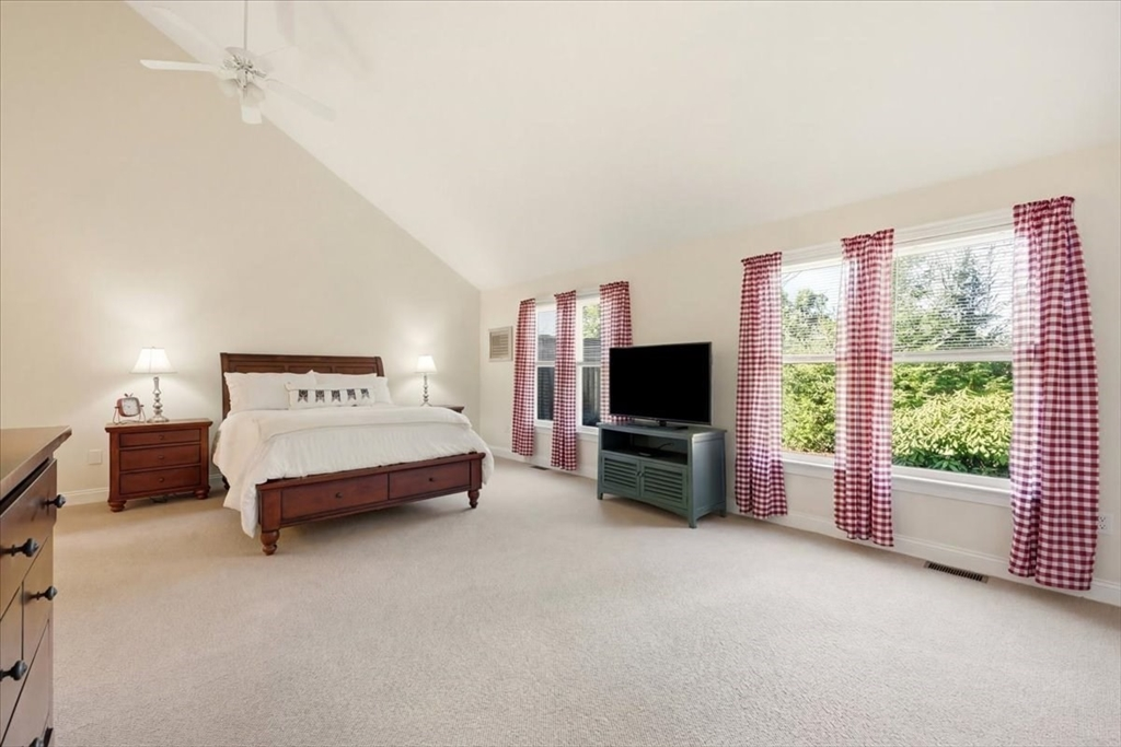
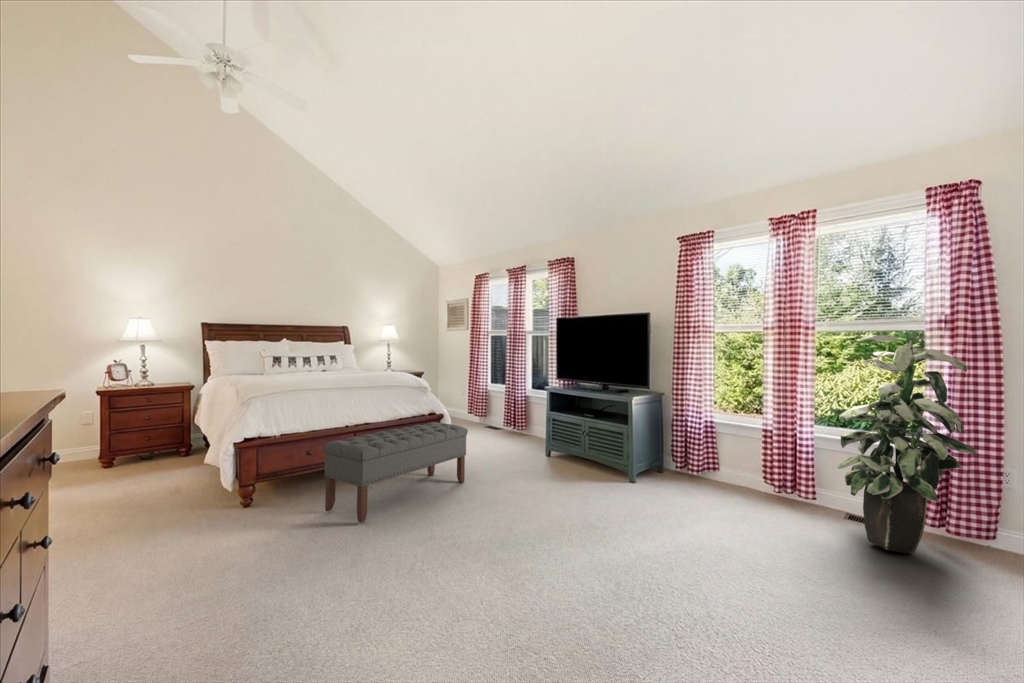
+ indoor plant [830,334,979,555]
+ bench [322,421,469,524]
